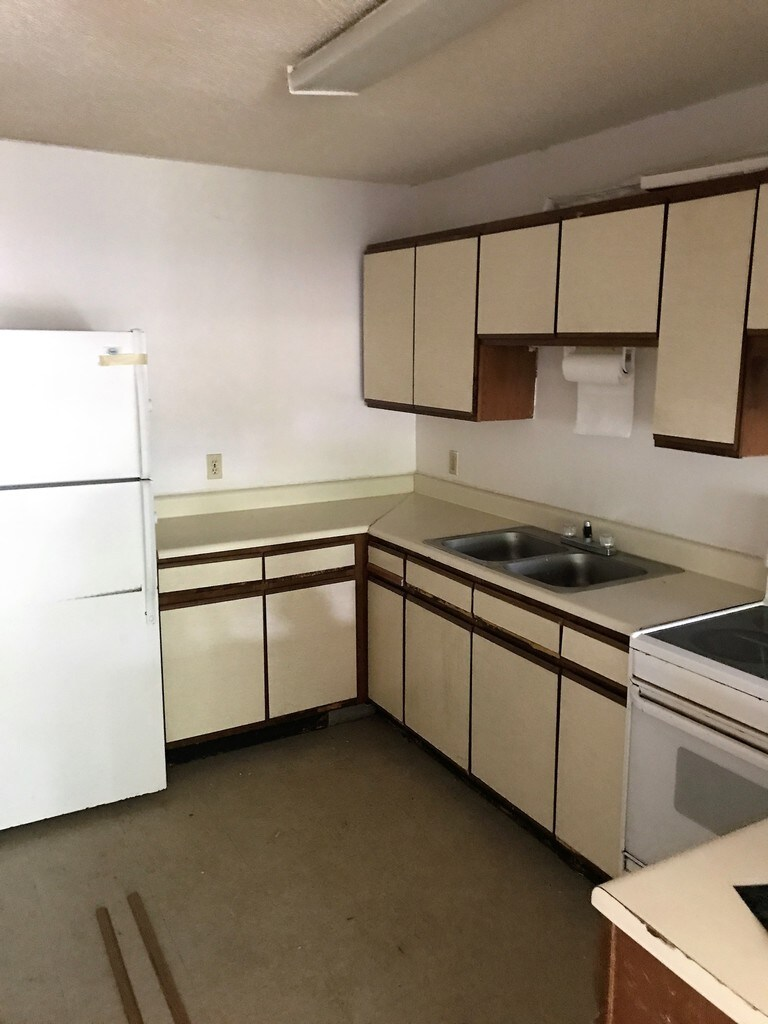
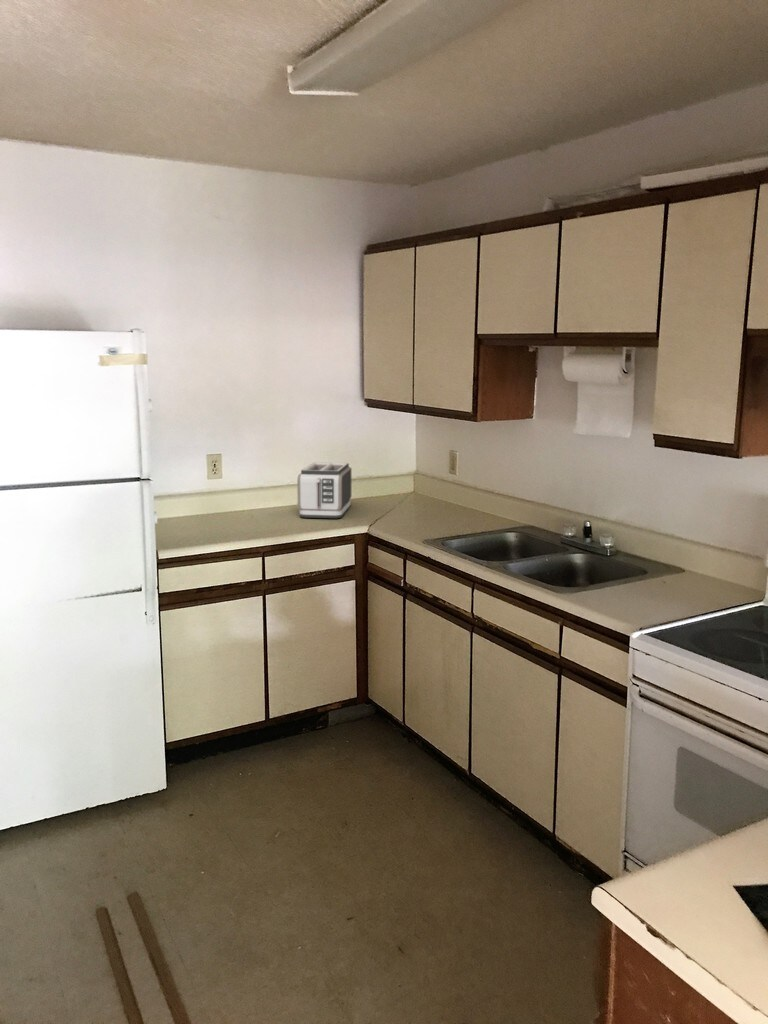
+ toaster [296,461,352,519]
